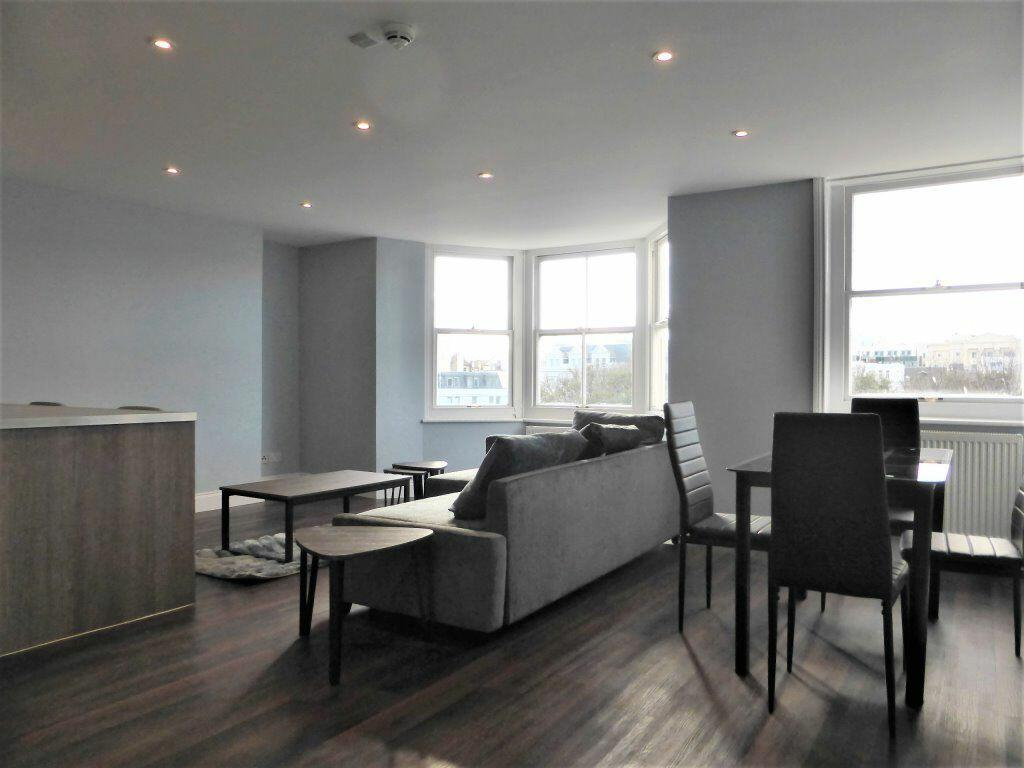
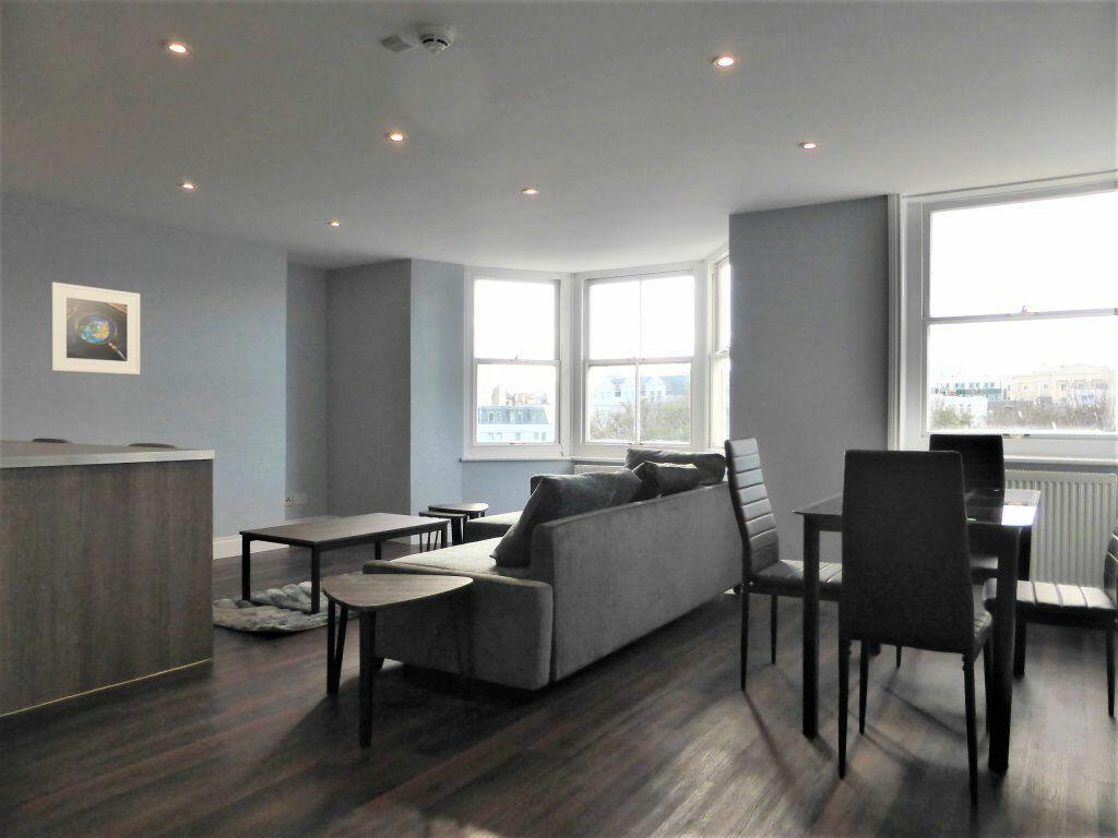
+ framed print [50,282,141,375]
